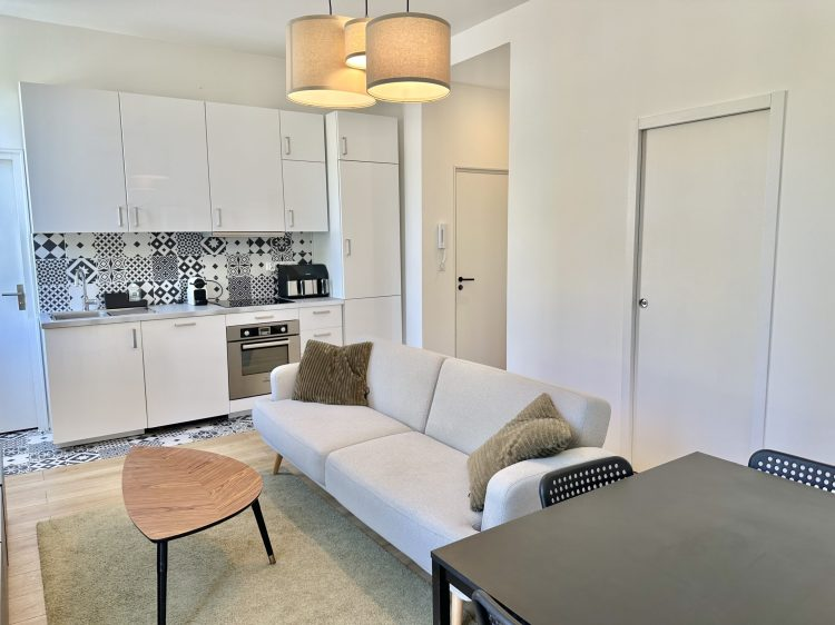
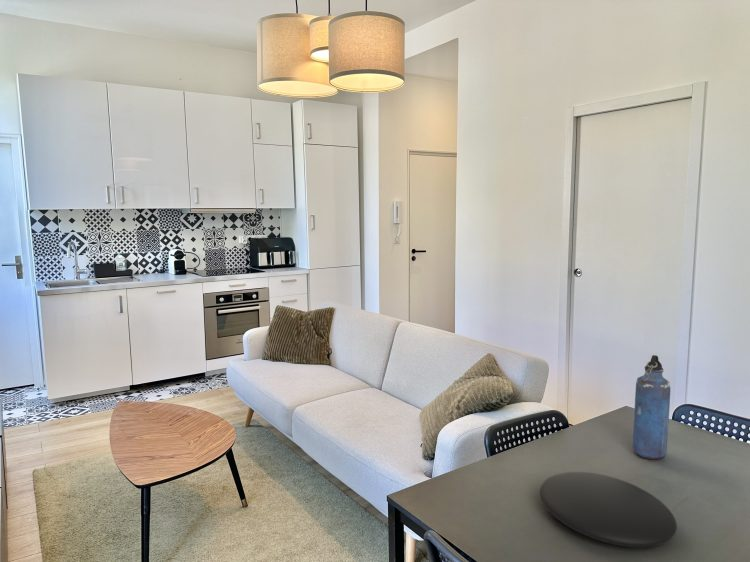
+ plate [539,471,678,548]
+ water bottle [632,354,671,460]
